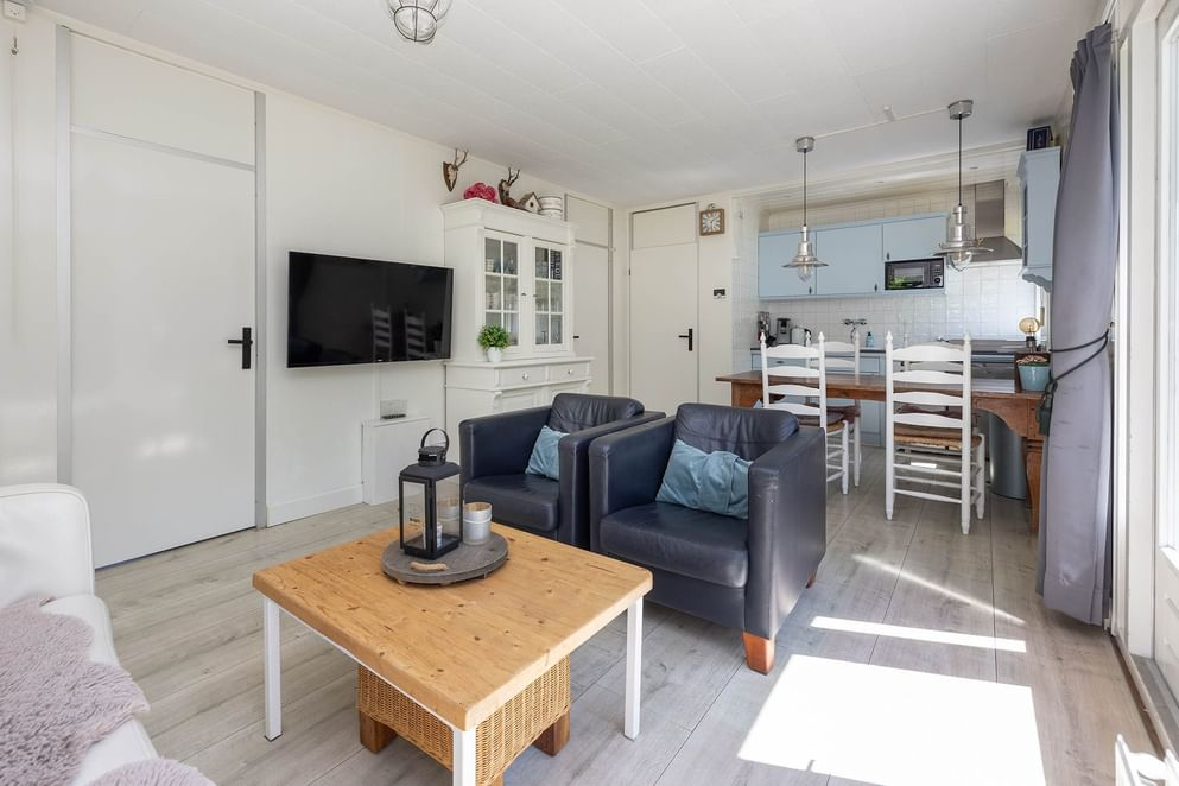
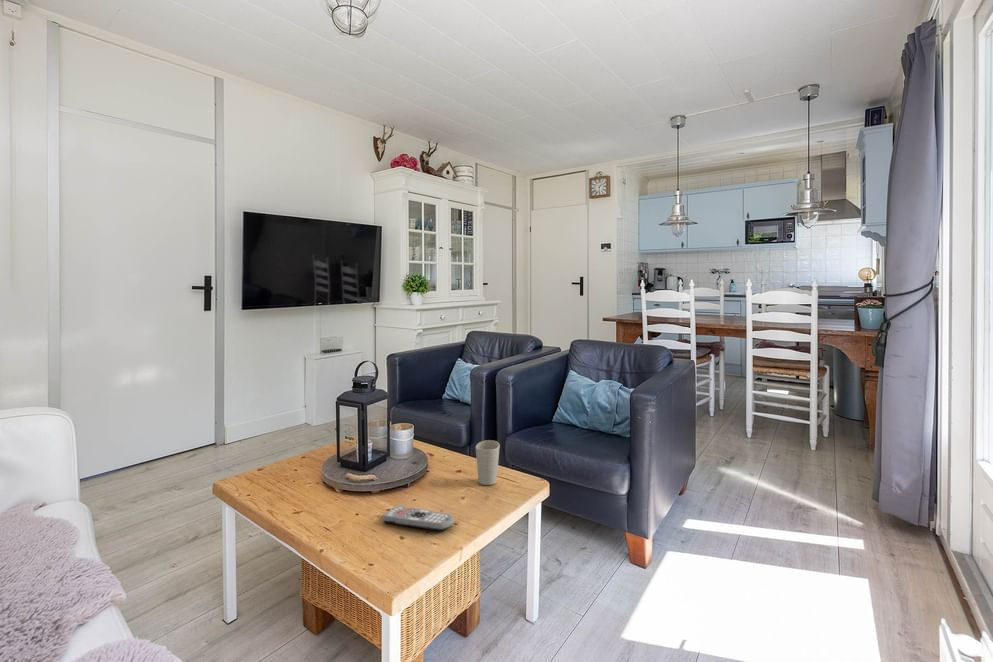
+ cup [475,439,501,486]
+ remote control [382,505,455,531]
